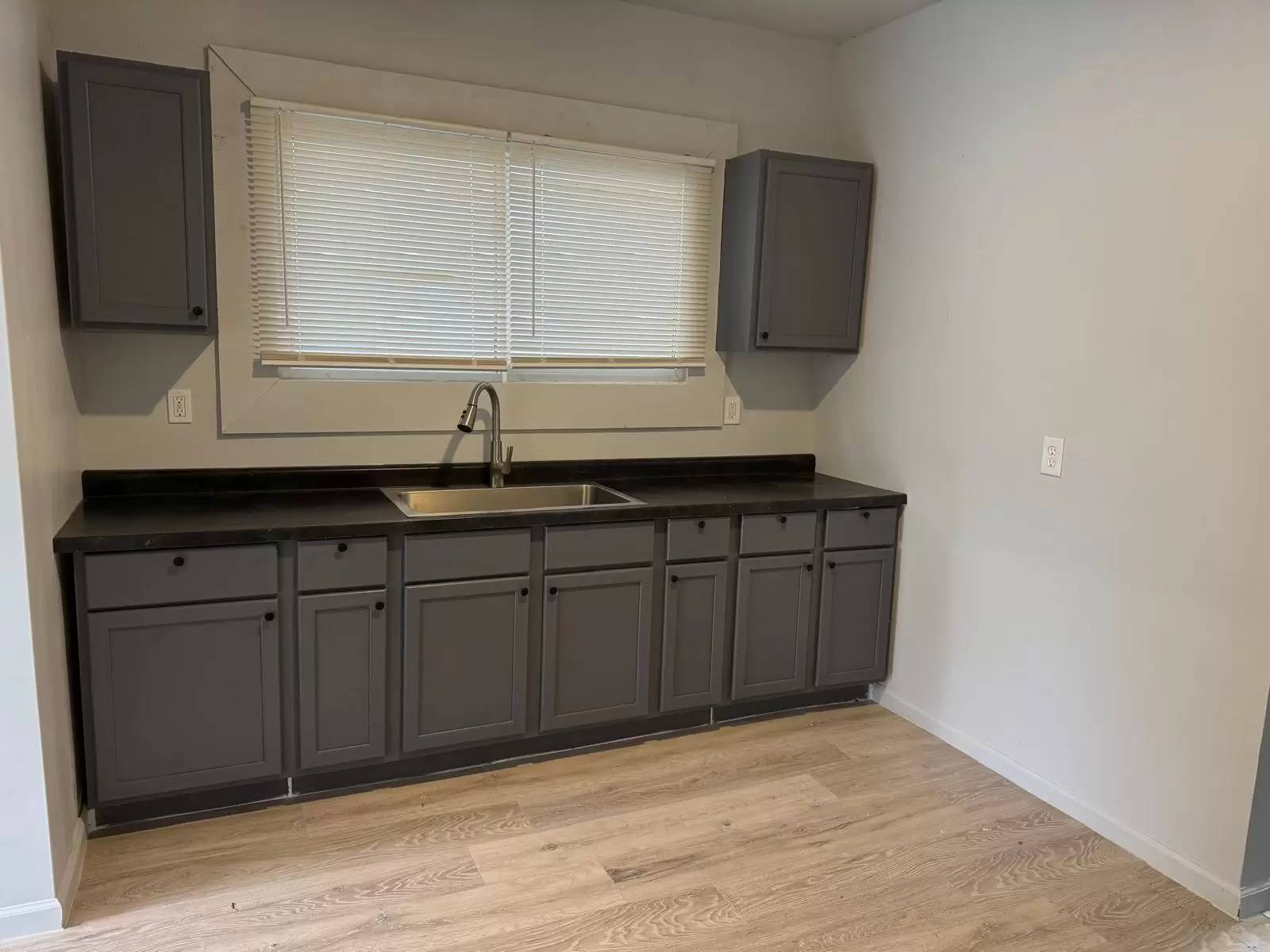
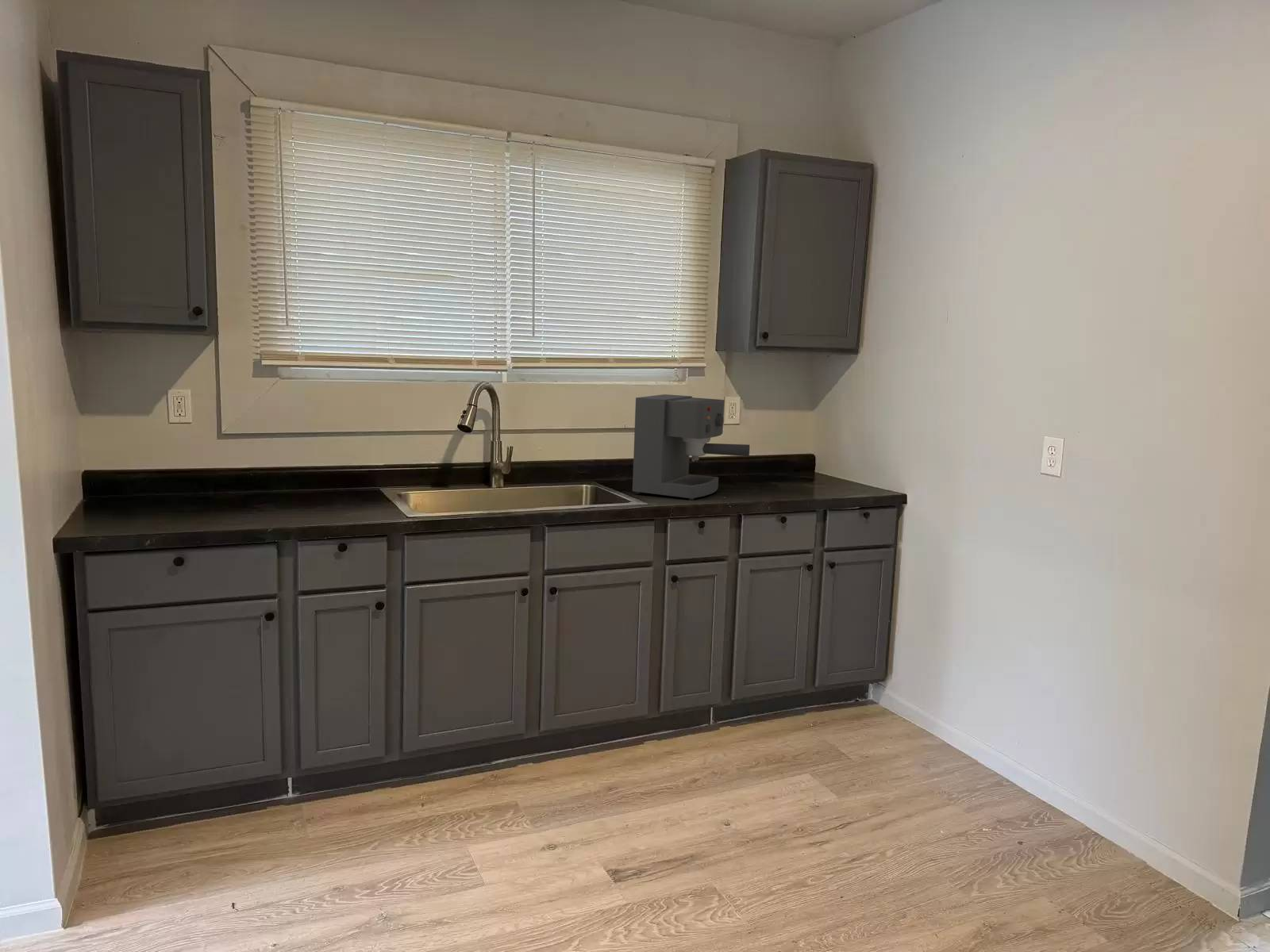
+ coffee maker [632,393,750,501]
